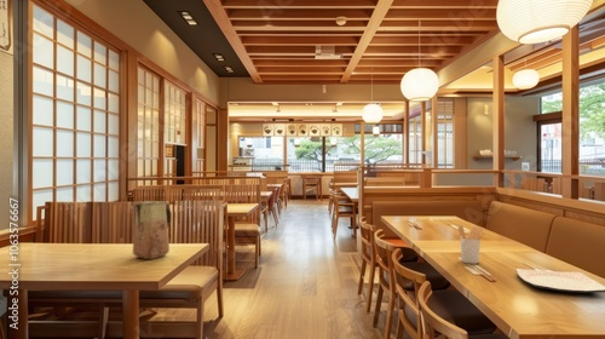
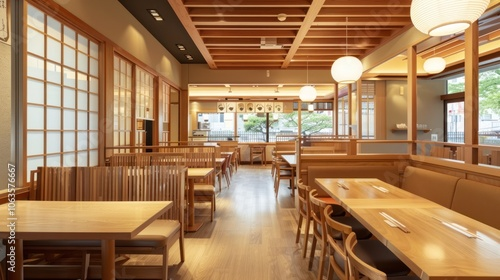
- utensil holder [457,224,485,265]
- vase [132,200,172,260]
- plate [515,268,605,294]
